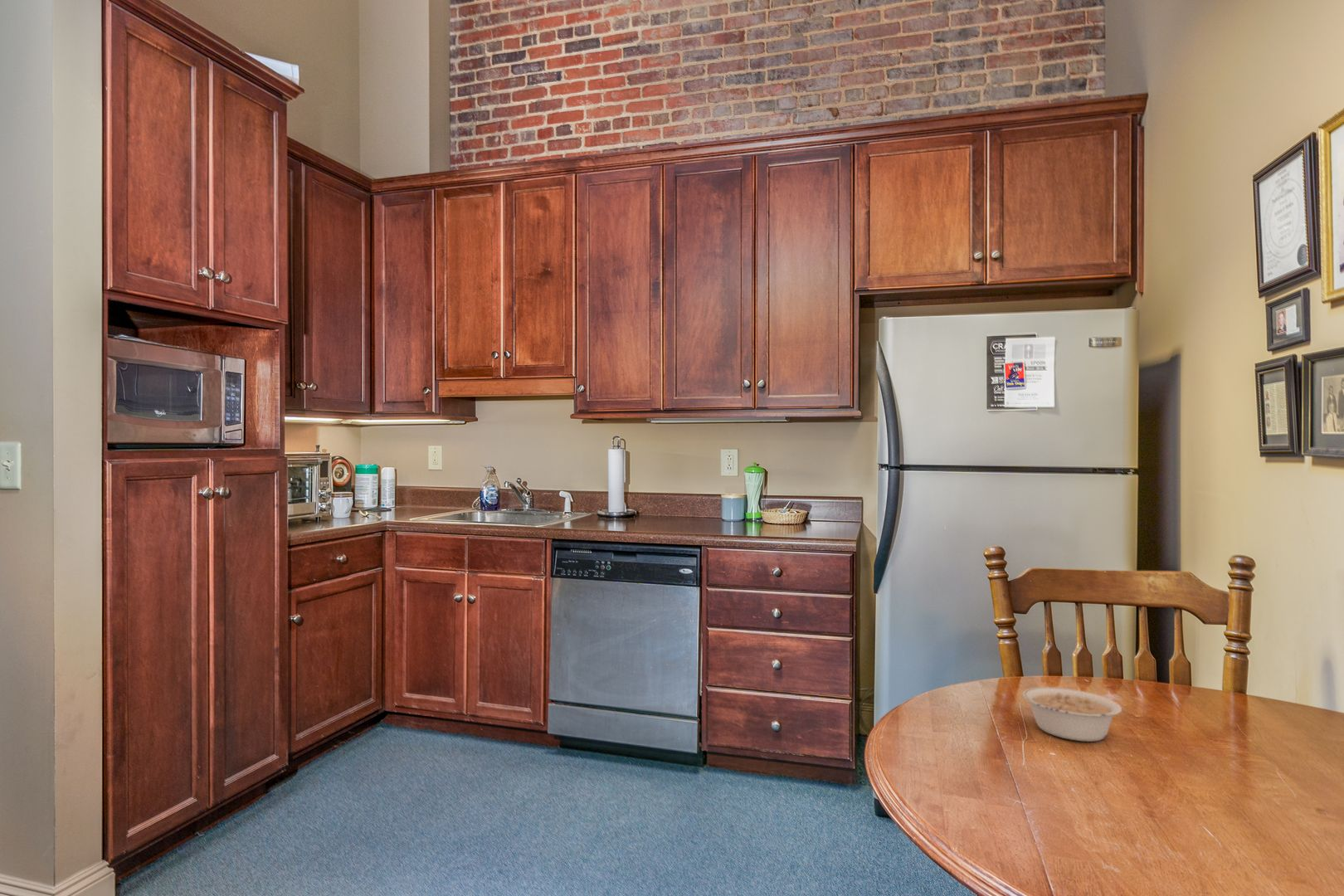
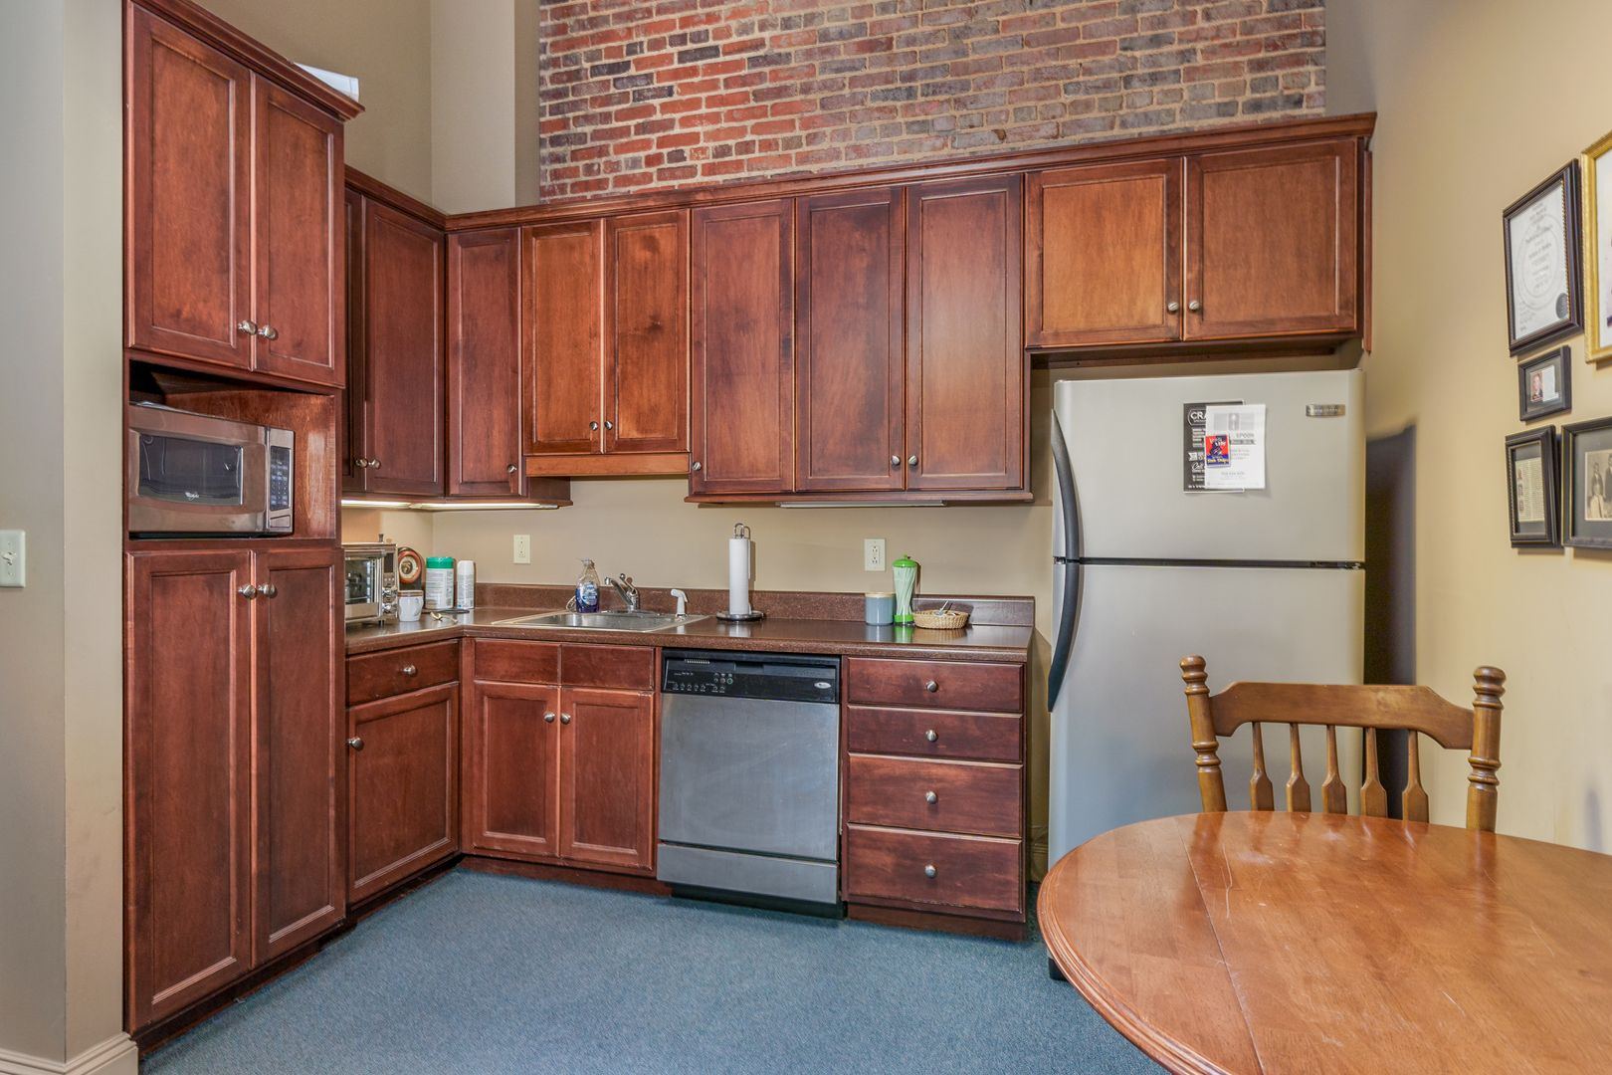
- legume [1021,686,1123,743]
